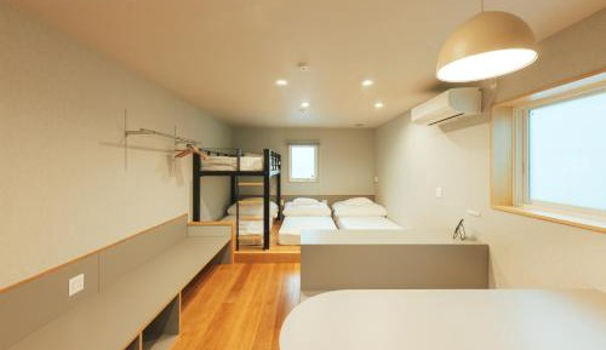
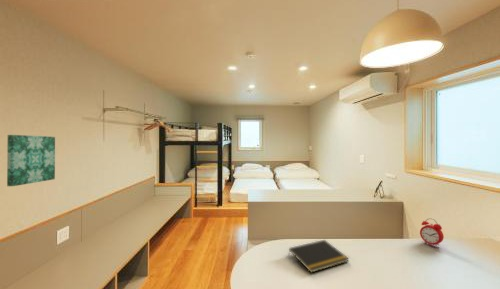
+ notepad [287,239,350,274]
+ wall art [6,134,56,187]
+ alarm clock [419,217,445,248]
